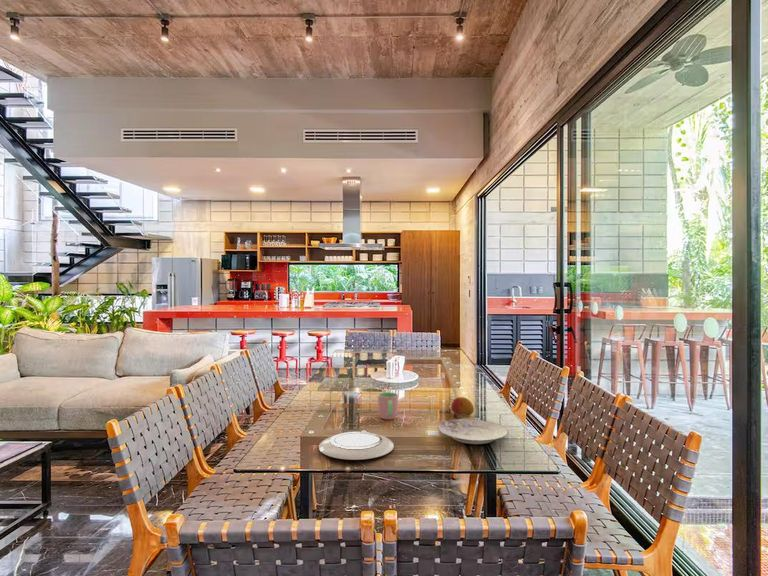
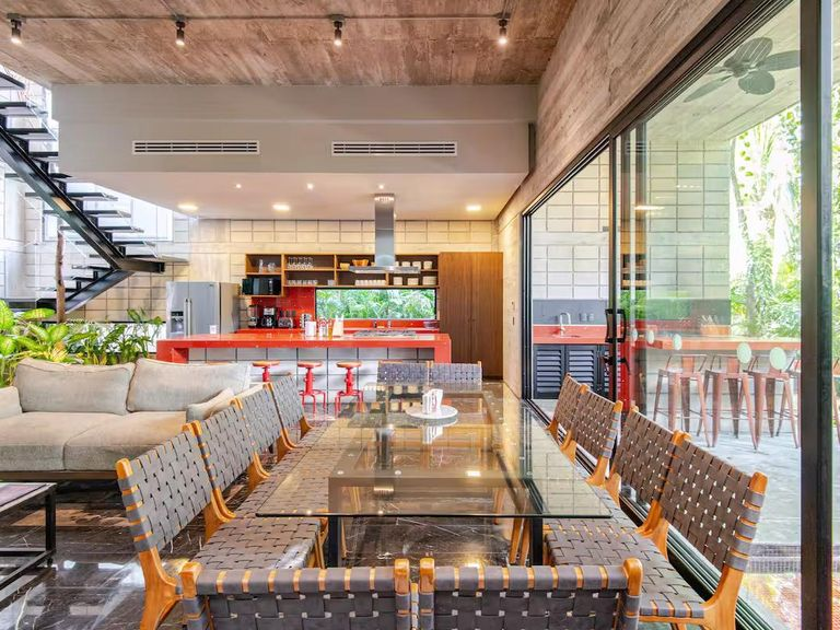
- plate [437,418,509,445]
- cup [377,391,399,420]
- plate [318,431,395,461]
- fruit [450,396,475,416]
